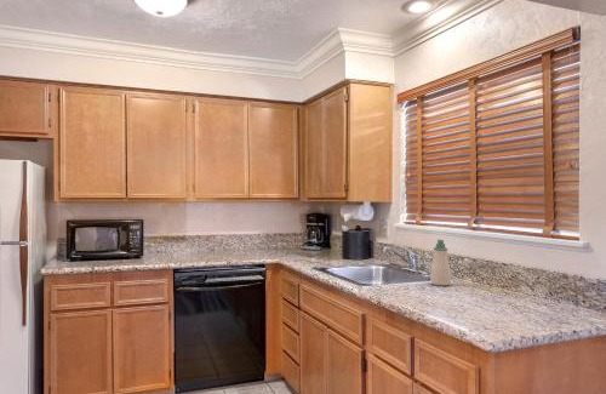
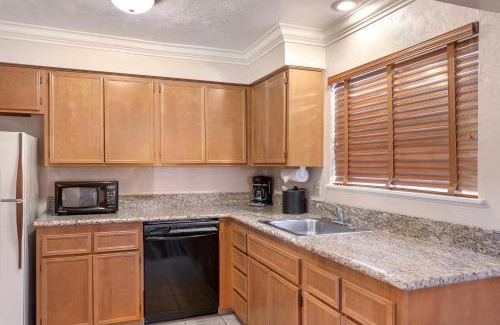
- soap bottle [430,238,452,287]
